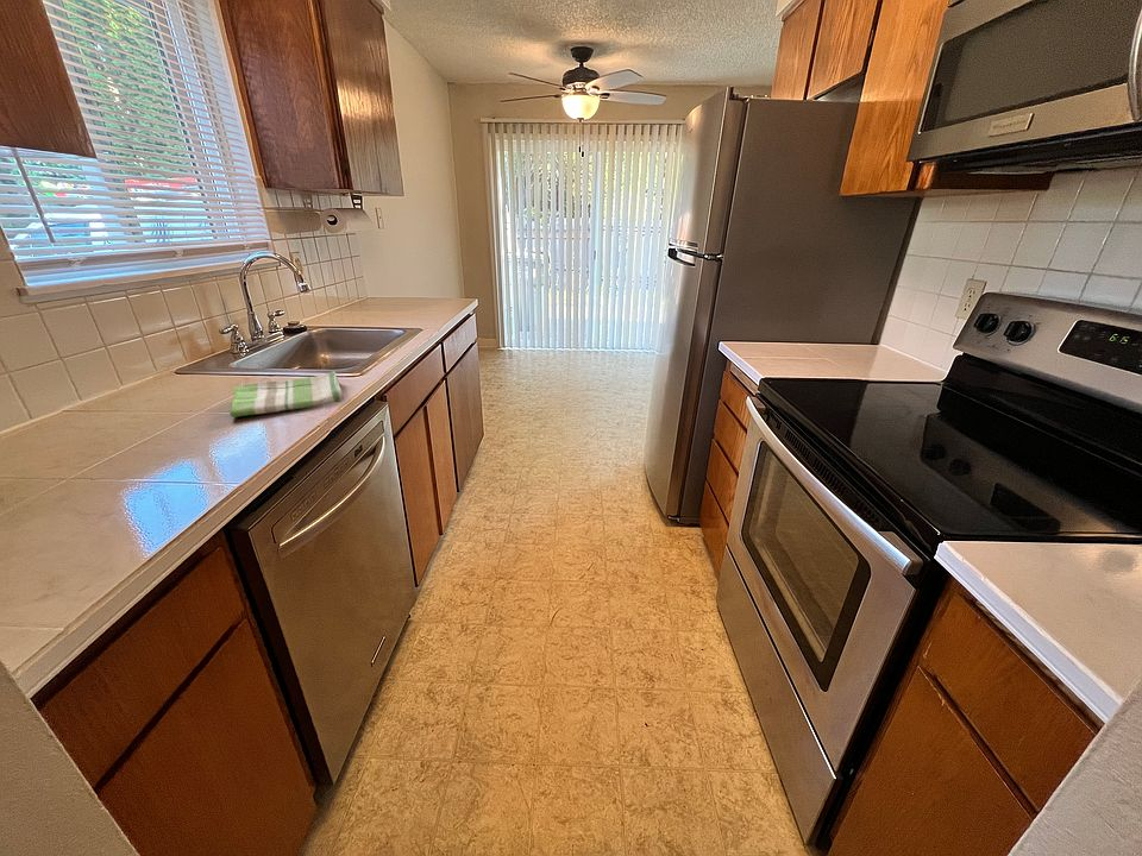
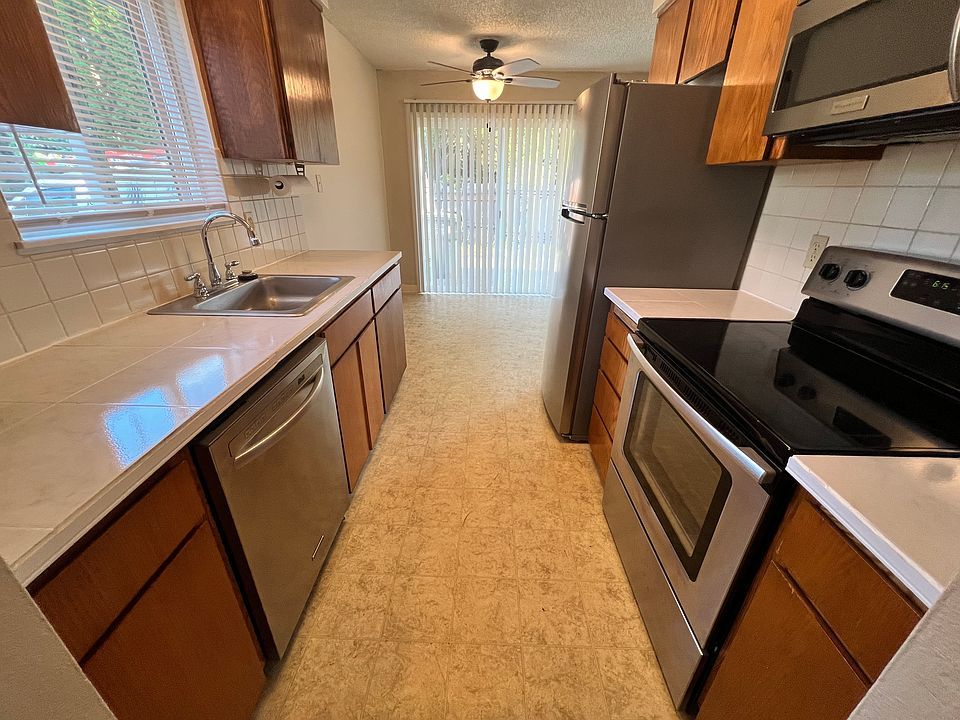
- dish towel [230,371,345,418]
